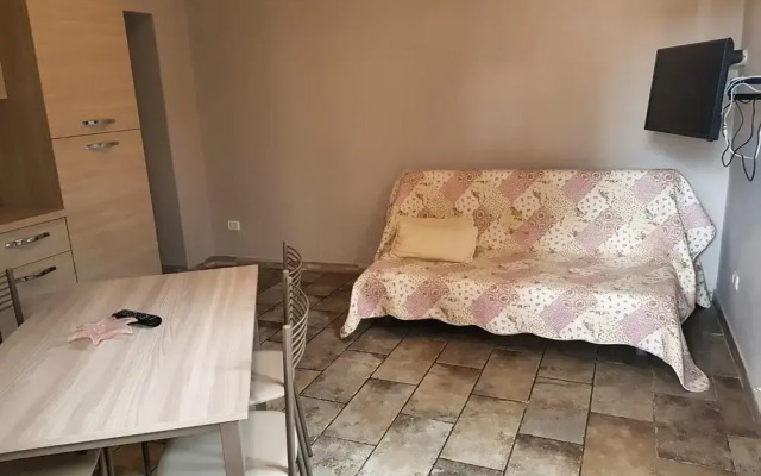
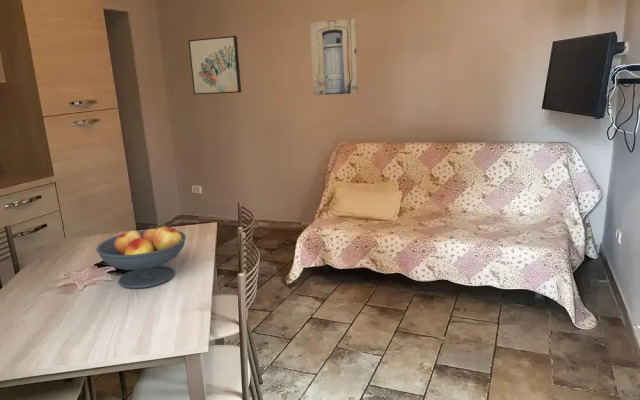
+ wall art [309,17,359,96]
+ wall art [187,35,242,96]
+ fruit bowl [95,225,187,289]
